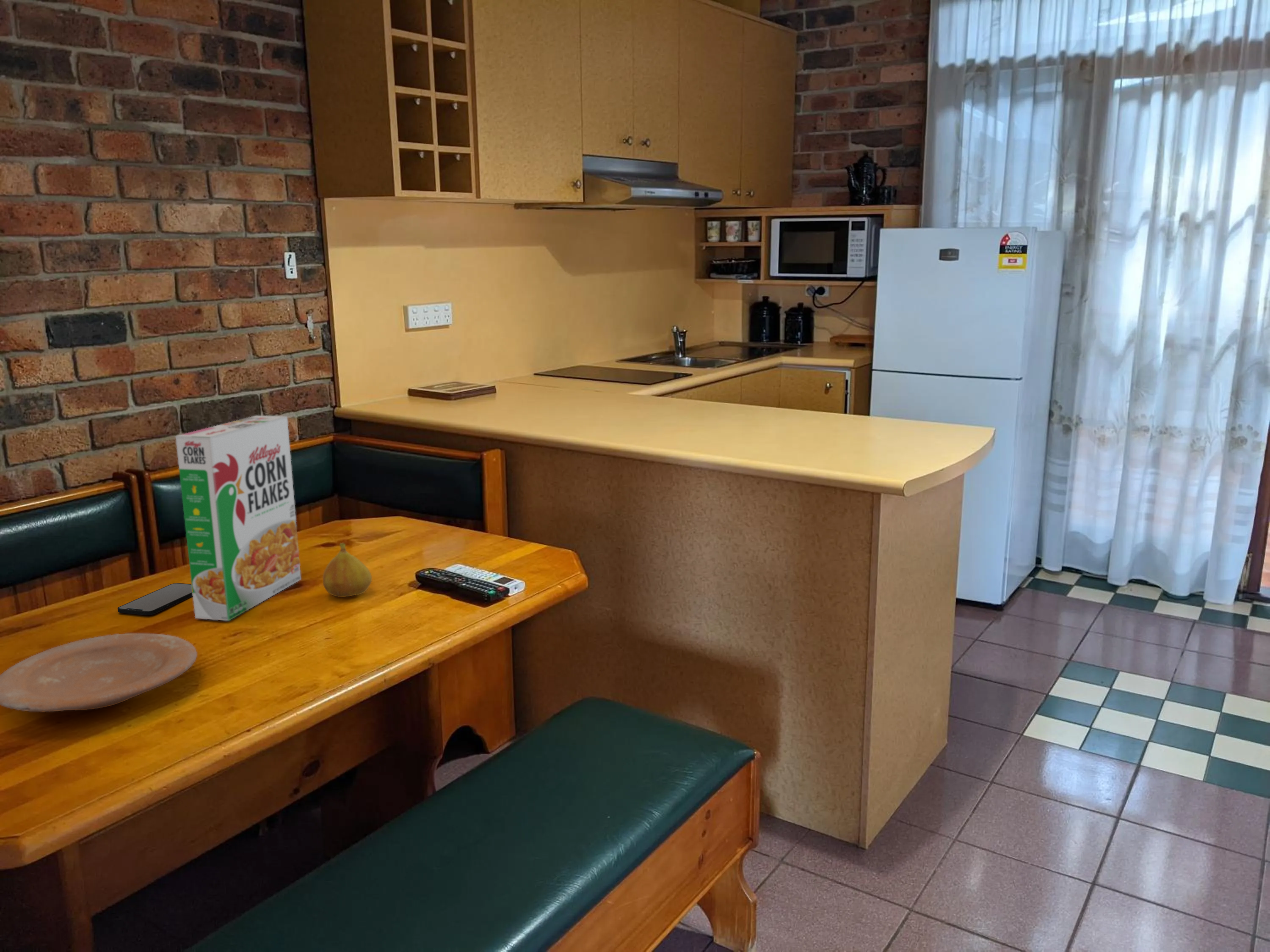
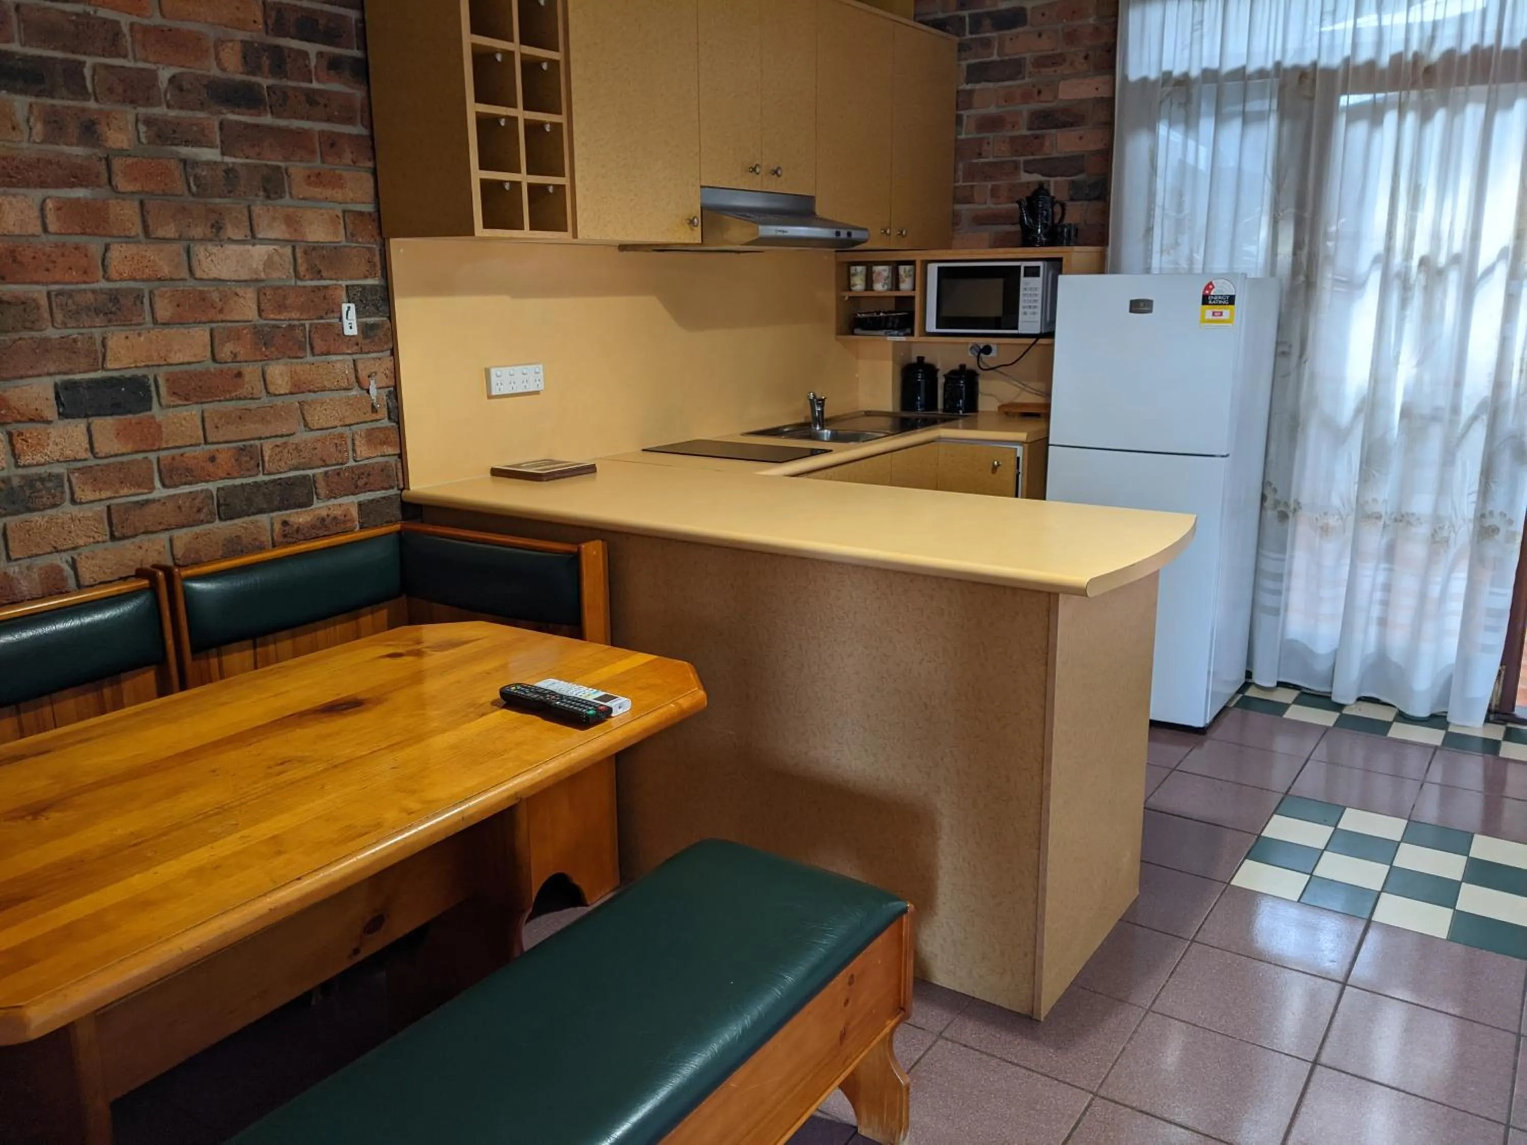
- plate [0,633,197,712]
- cereal box [175,415,301,621]
- smartphone [117,583,193,616]
- fruit [323,542,372,597]
